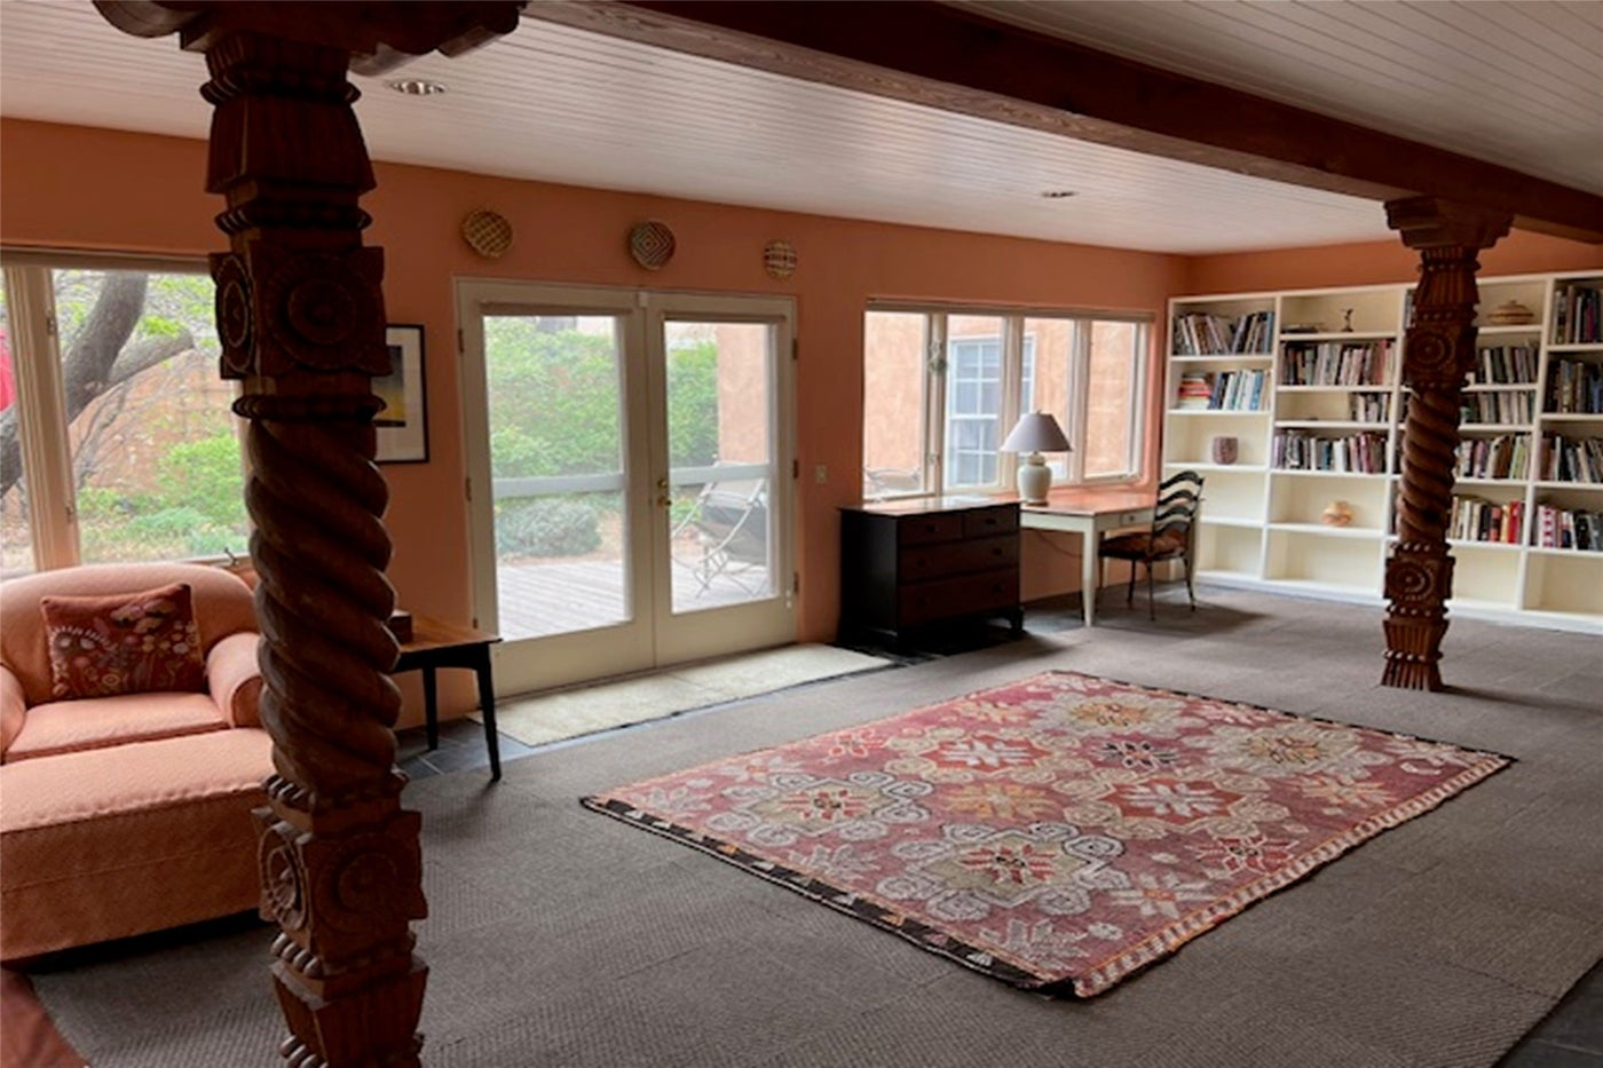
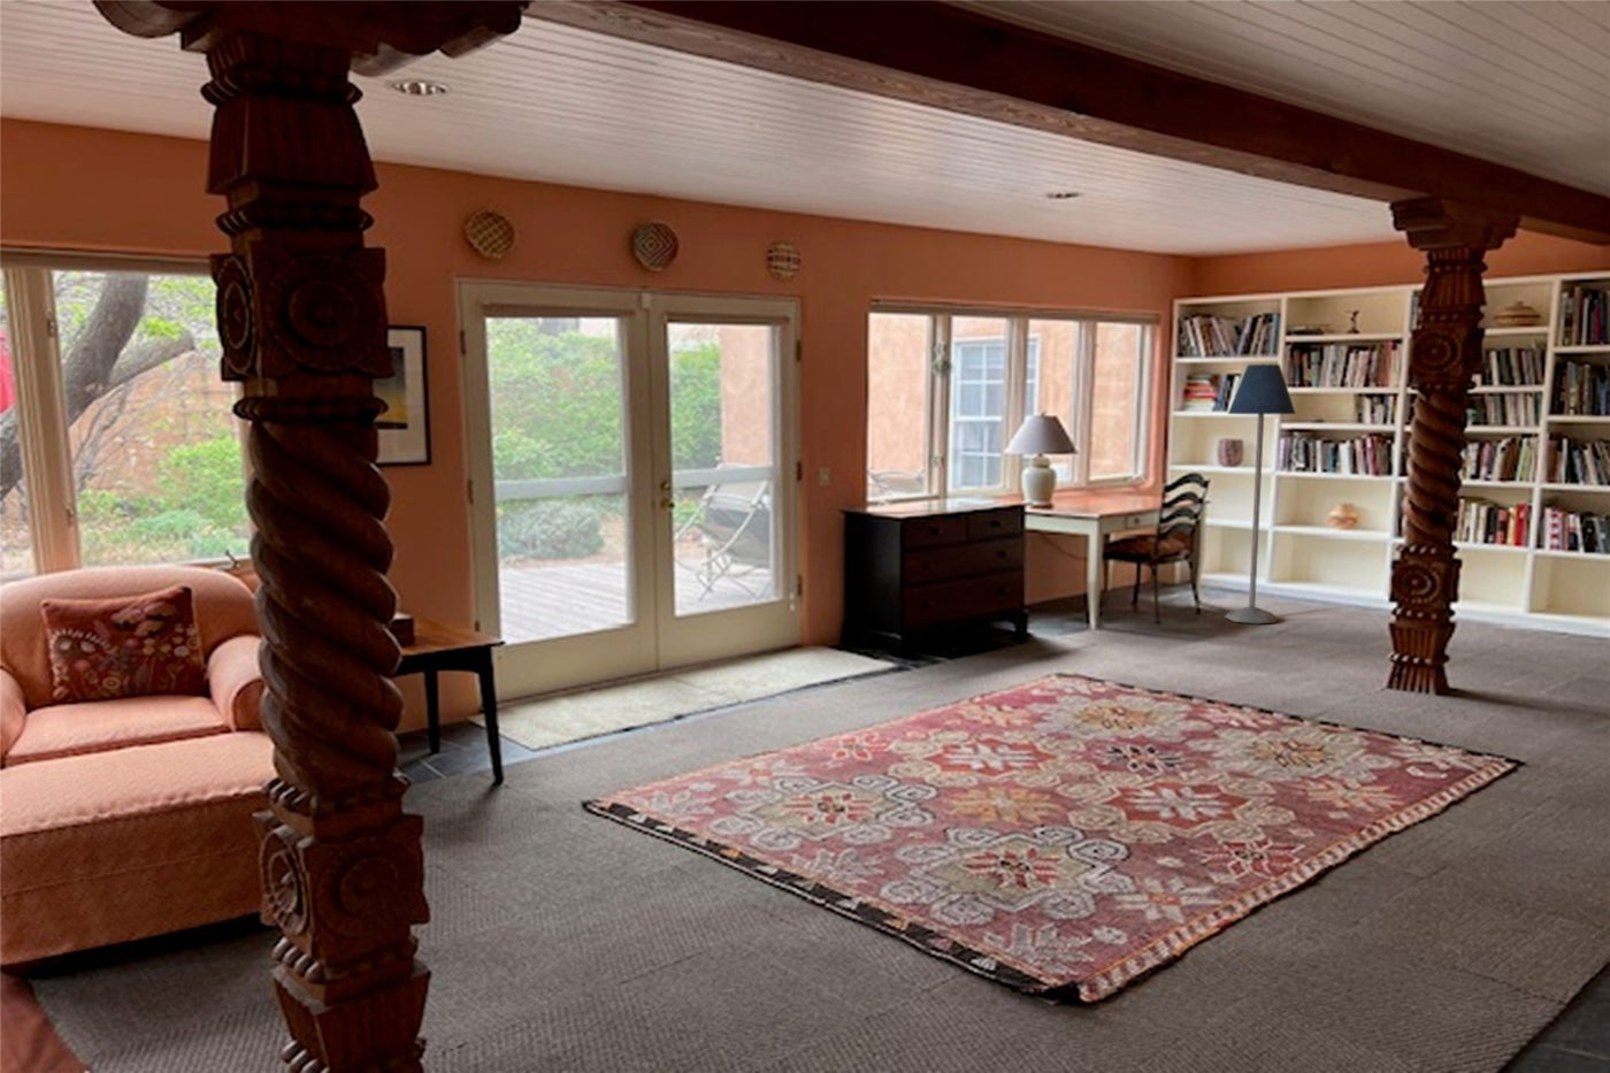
+ floor lamp [1223,363,1298,624]
